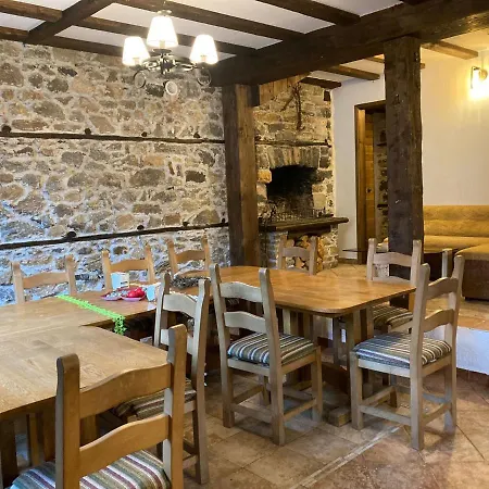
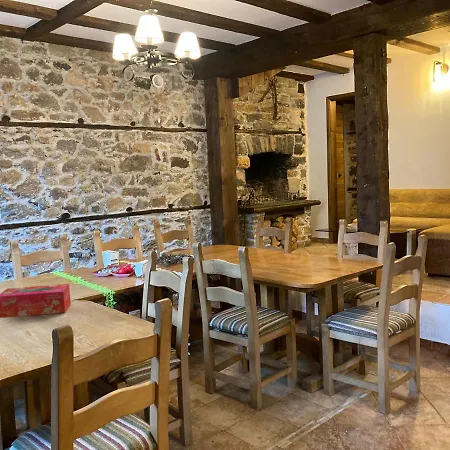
+ tissue box [0,283,72,319]
